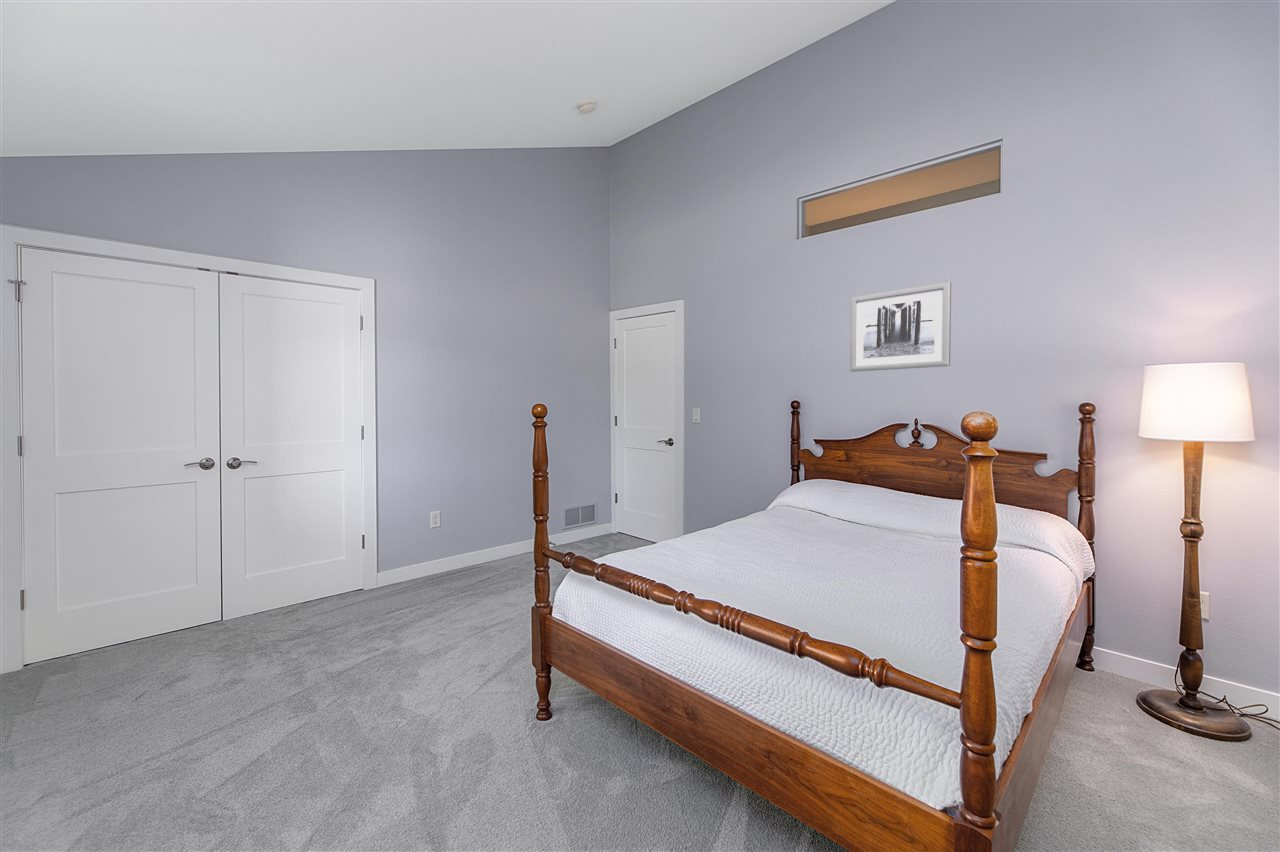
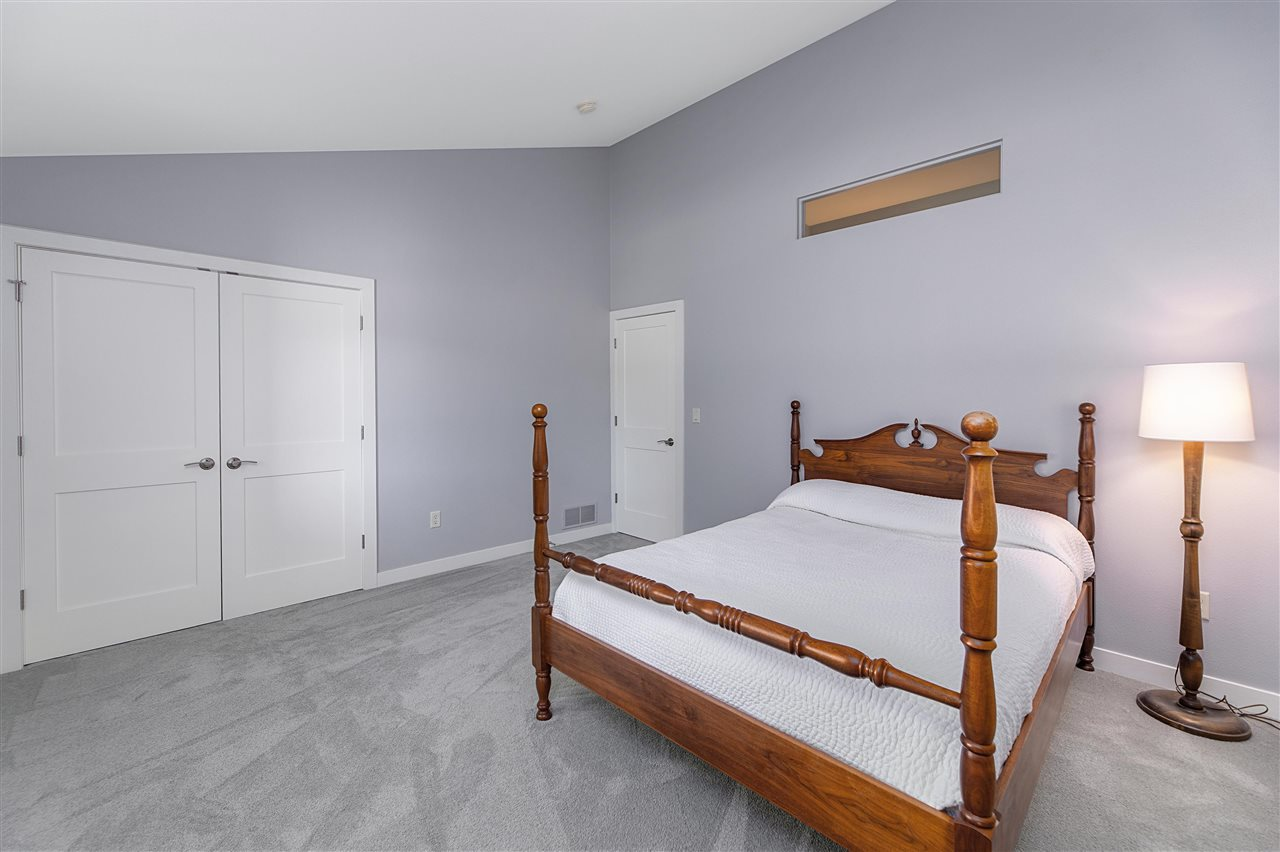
- wall art [849,281,952,373]
